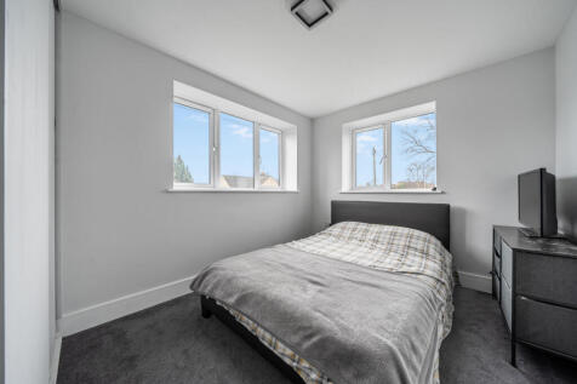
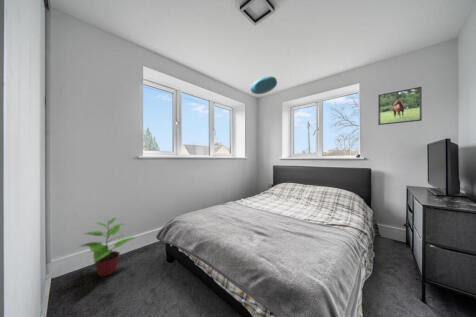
+ potted plant [79,216,137,278]
+ ceiling light [249,76,278,95]
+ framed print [377,86,423,126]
